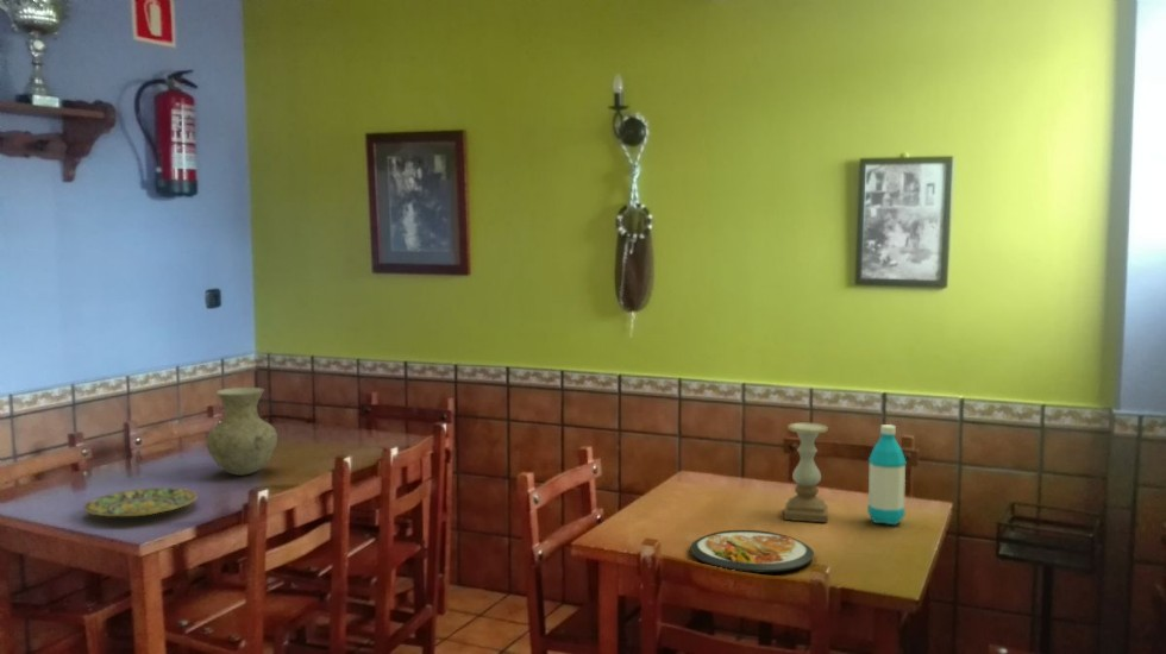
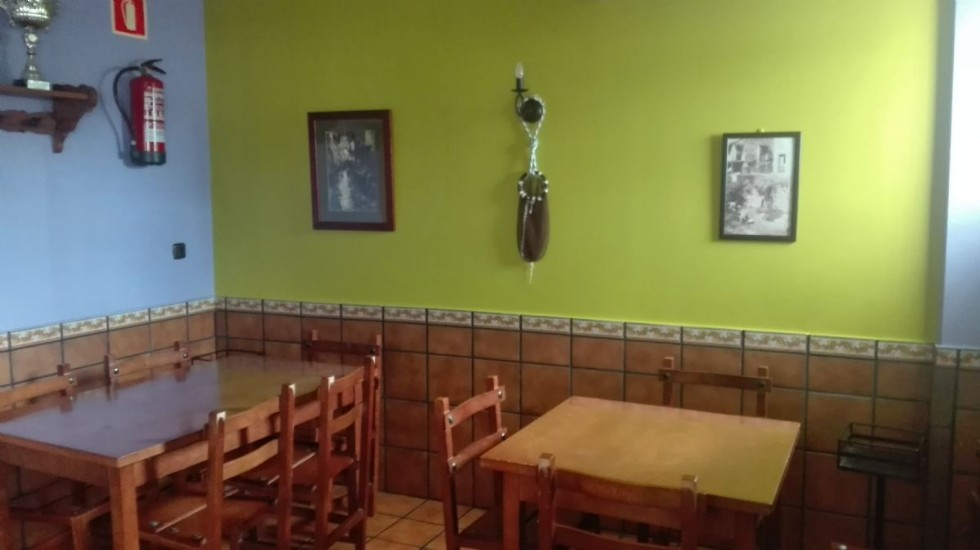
- water bottle [866,423,908,526]
- dish [689,529,815,573]
- vase [205,386,278,477]
- candle holder [783,421,829,523]
- plate [83,486,198,517]
